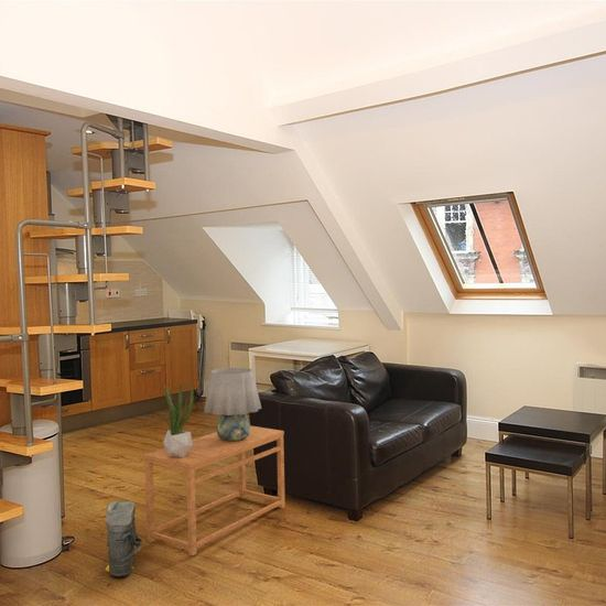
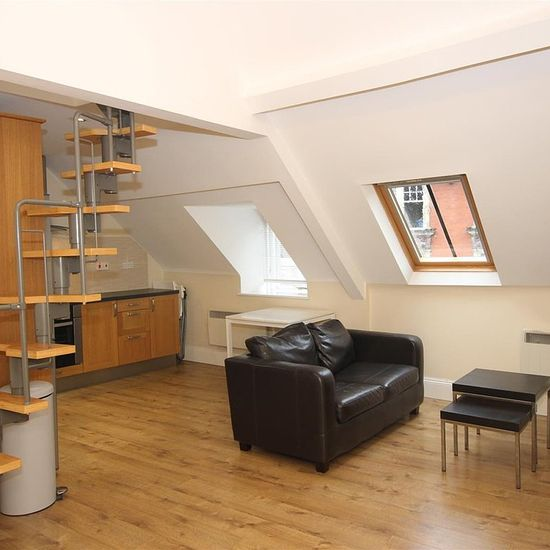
- potted plant [158,381,194,458]
- side table [143,424,286,556]
- table lamp [203,367,262,441]
- bag [105,499,143,577]
